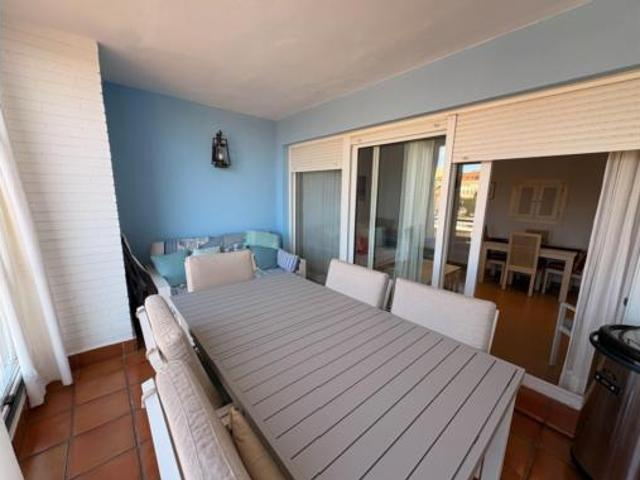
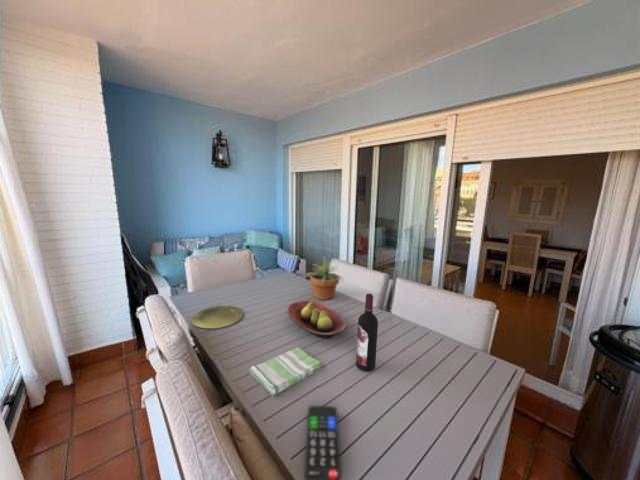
+ potted plant [304,257,345,301]
+ wine bottle [355,293,379,372]
+ plate [191,305,244,329]
+ dish towel [249,346,323,397]
+ remote control [303,405,342,480]
+ fruit bowl [286,300,348,340]
